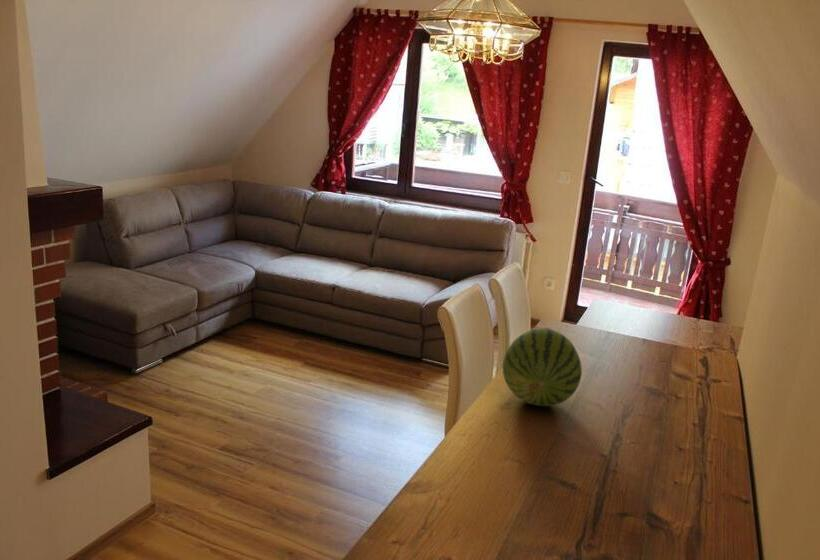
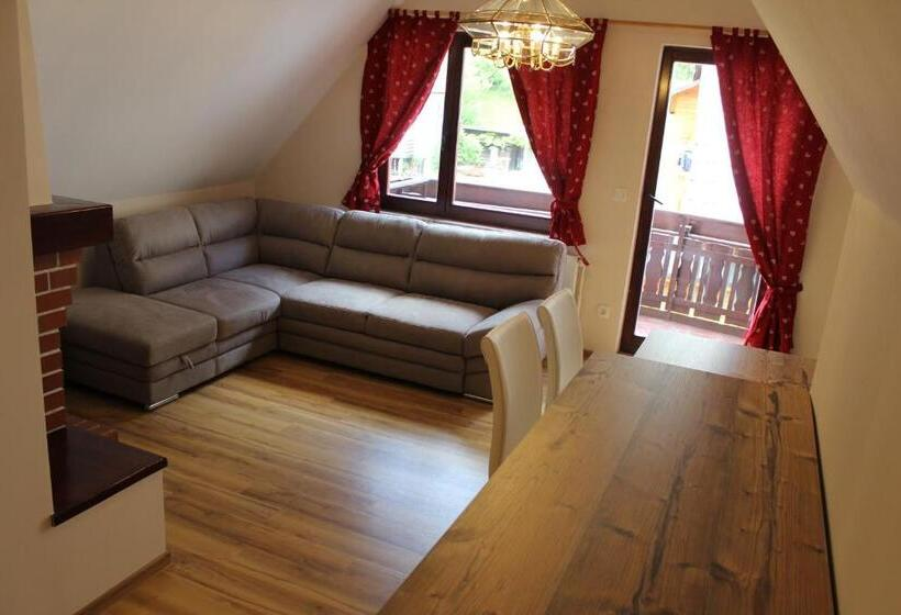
- fruit [502,327,583,407]
